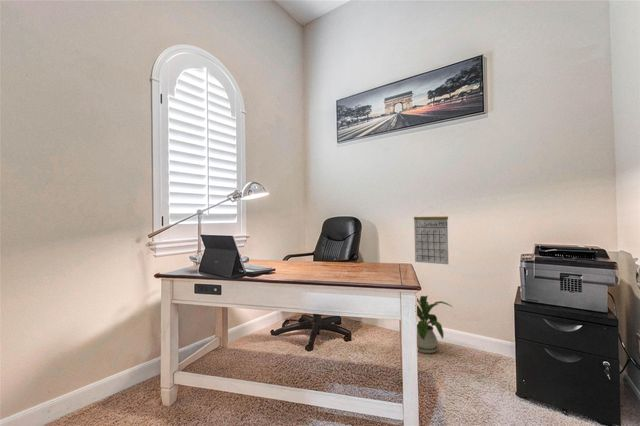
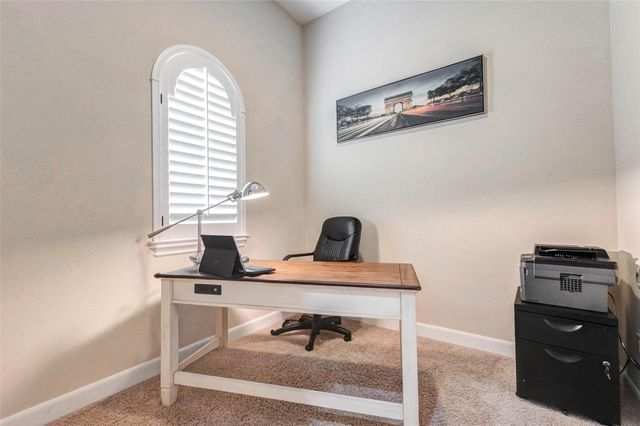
- house plant [416,295,454,354]
- calendar [413,205,449,265]
